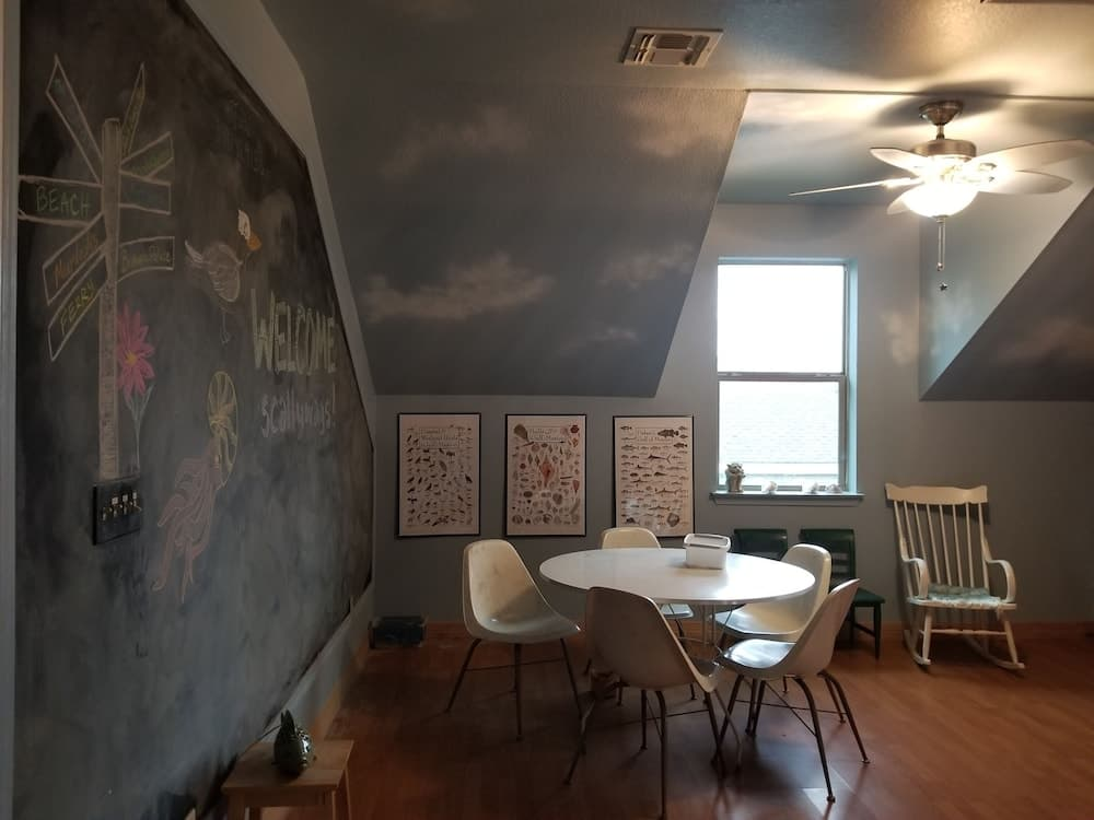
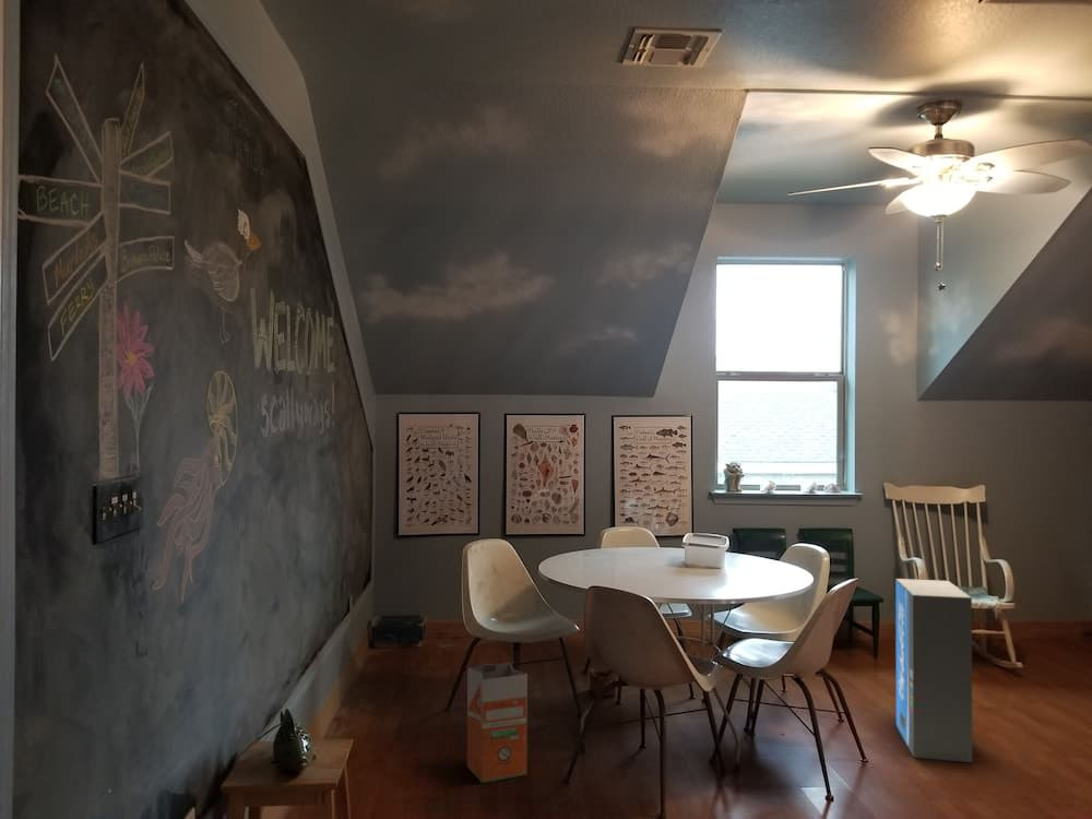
+ waste bin [466,660,529,784]
+ air purifier [894,578,973,763]
